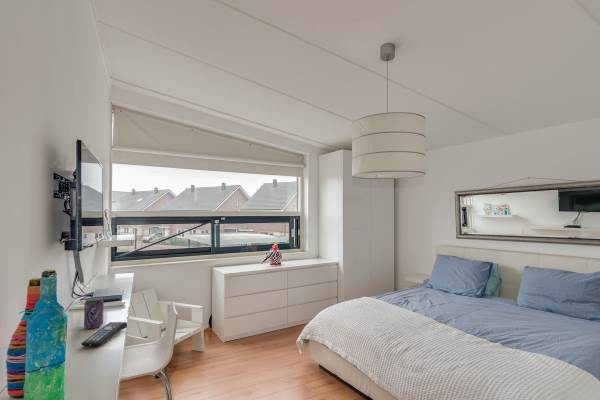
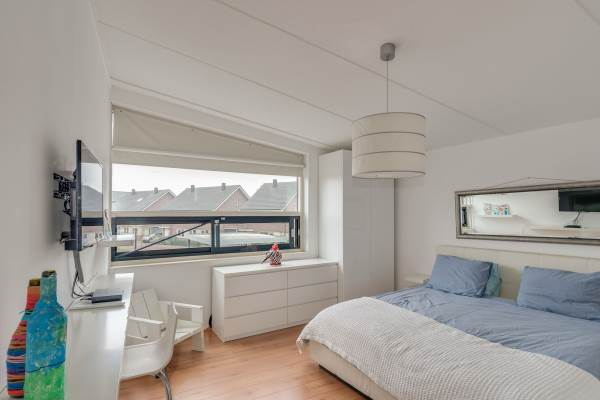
- beverage can [83,296,105,330]
- remote control [81,321,128,348]
